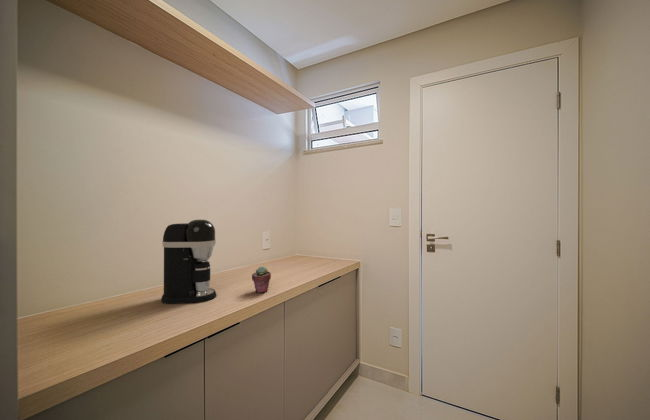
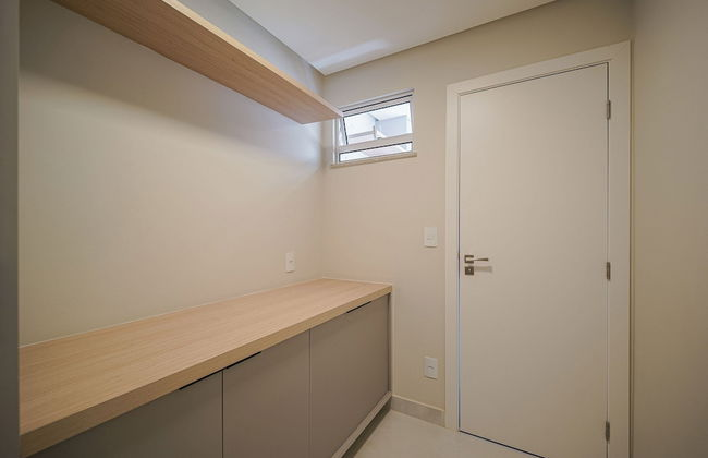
- potted succulent [251,266,272,294]
- coffee maker [160,219,217,305]
